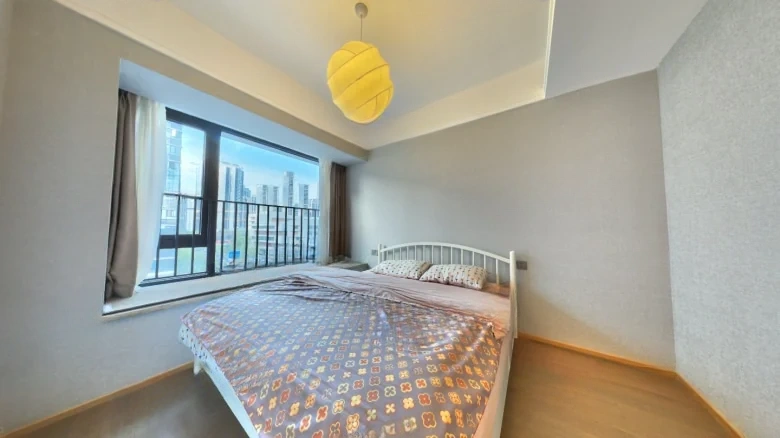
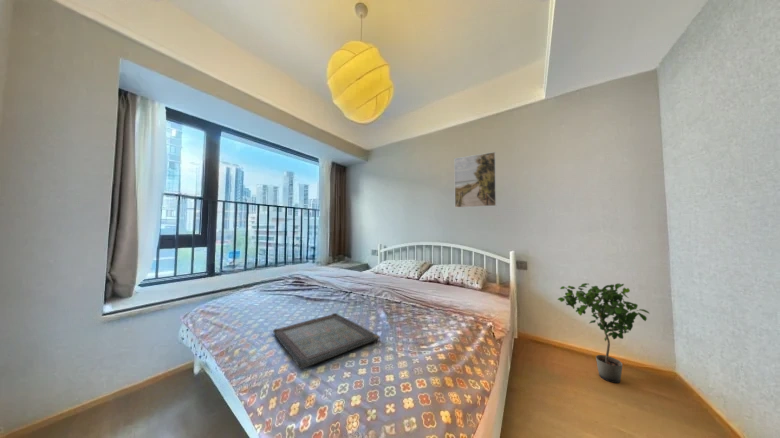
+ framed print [453,151,497,209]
+ potted plant [557,282,651,384]
+ serving tray [272,312,381,370]
